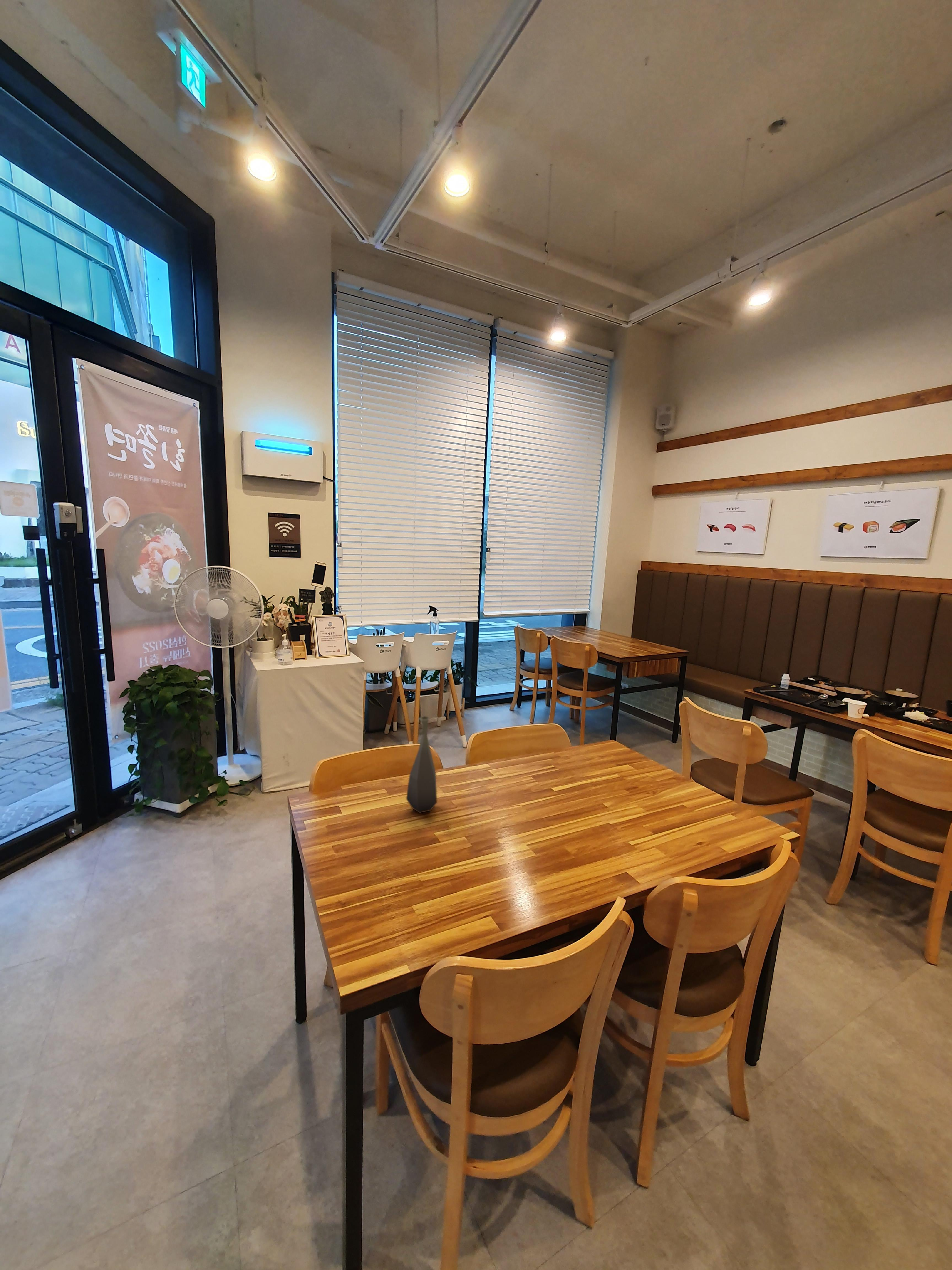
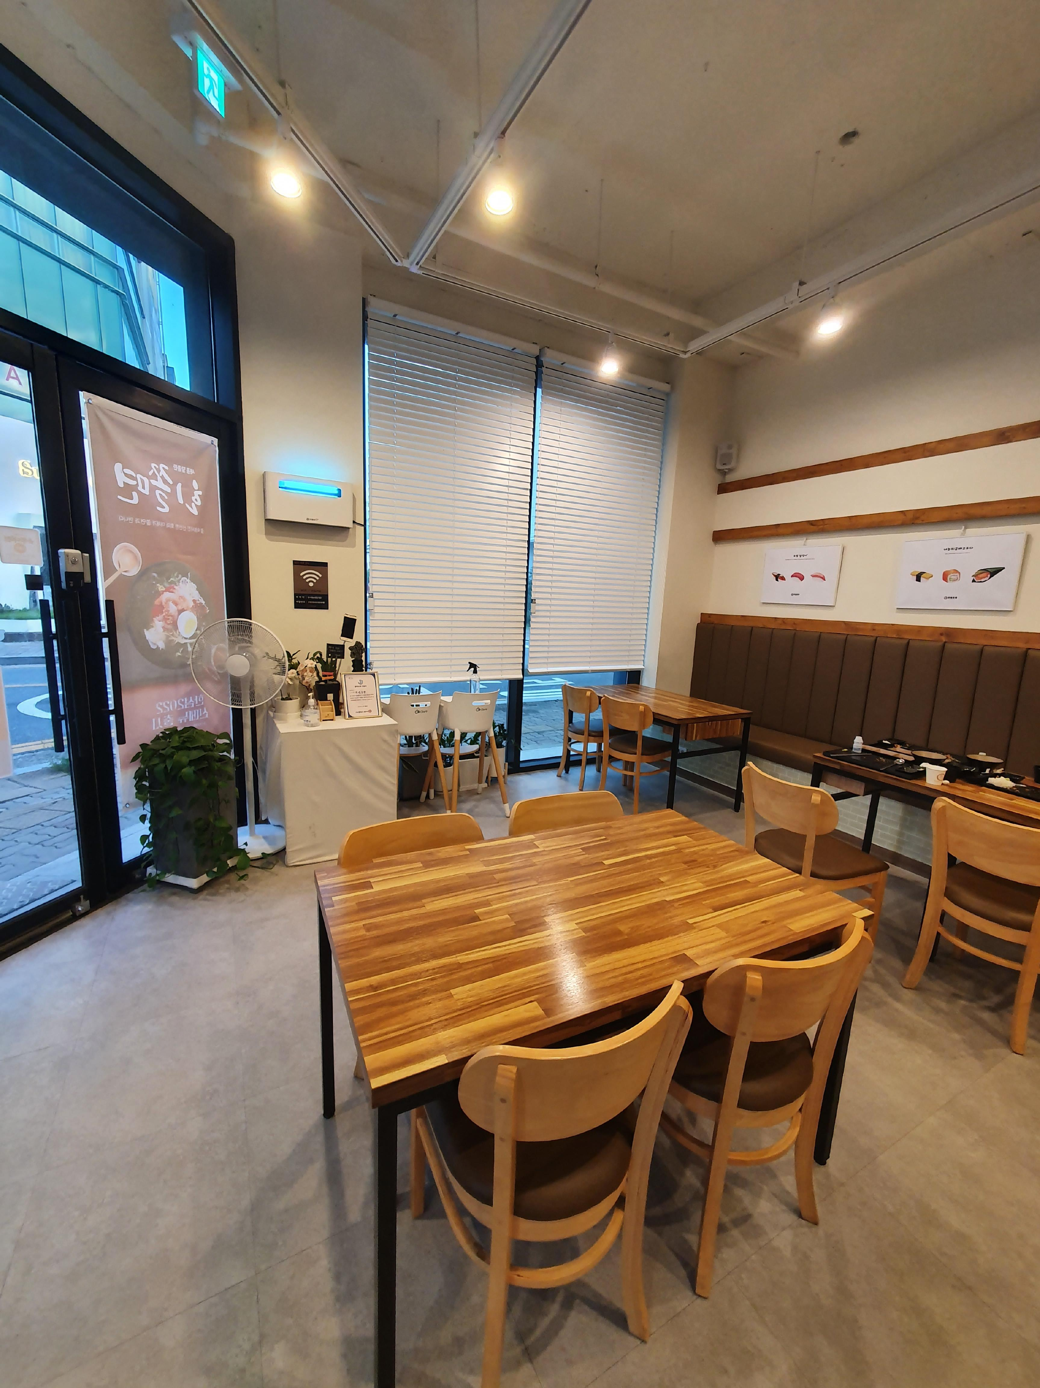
- bottle [406,716,437,813]
